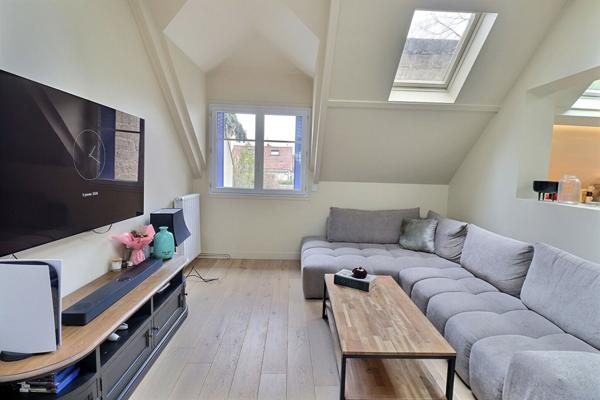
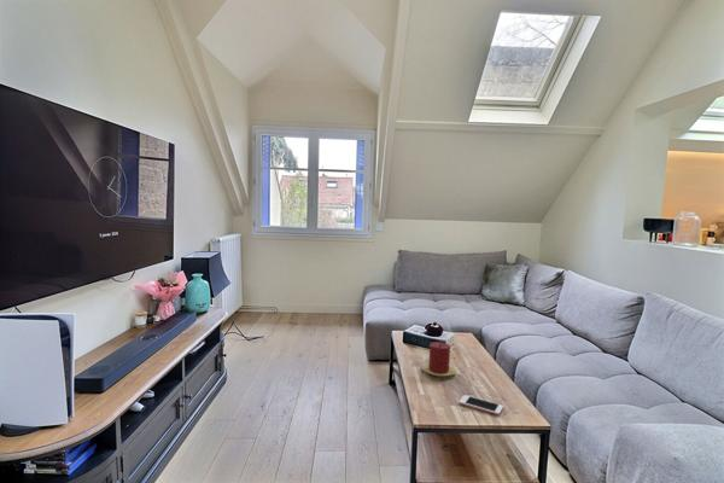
+ cell phone [457,394,504,417]
+ candle [421,341,457,378]
